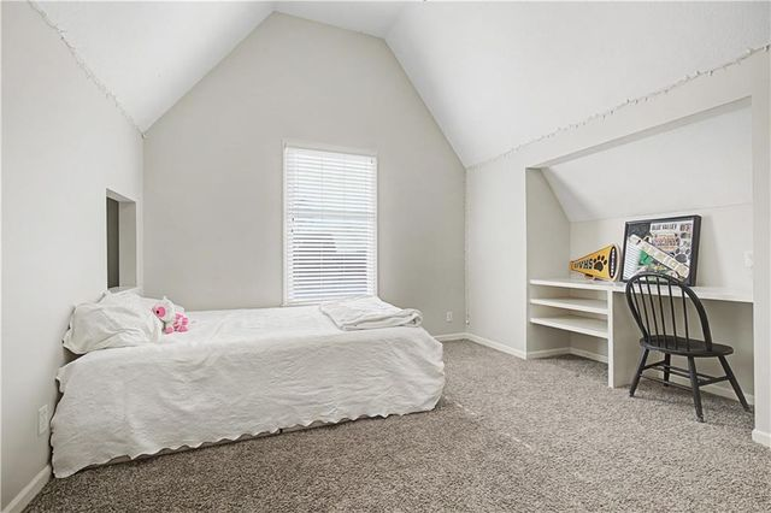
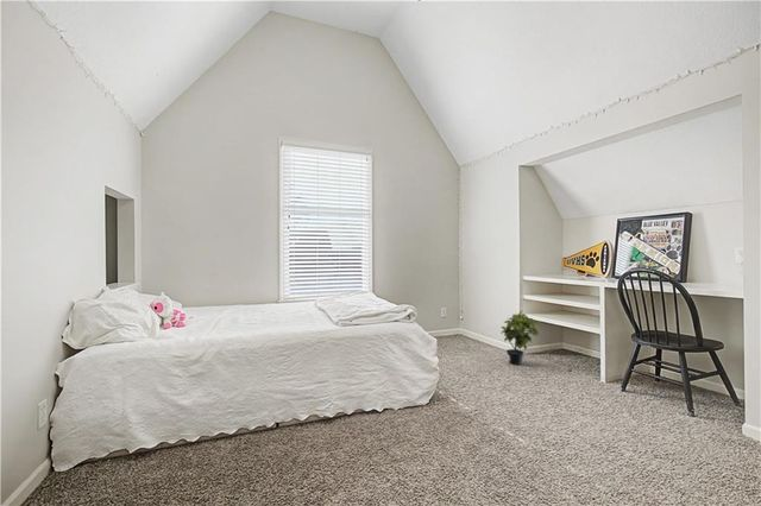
+ potted plant [499,309,542,366]
